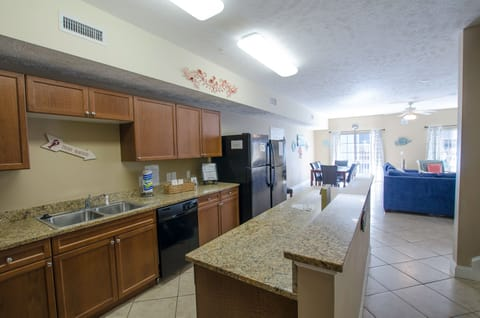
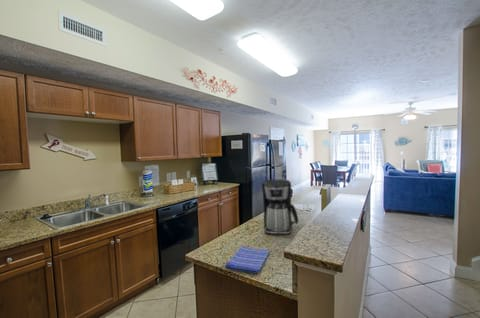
+ coffee maker [261,178,299,235]
+ dish towel [224,245,270,274]
